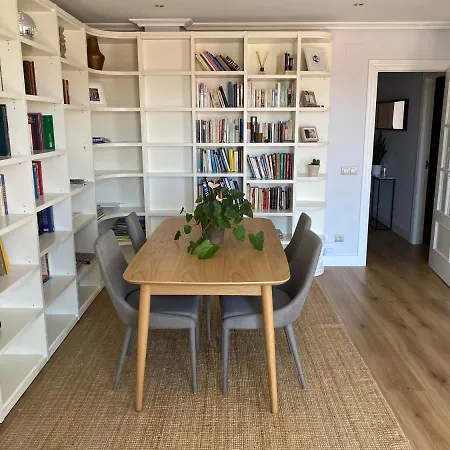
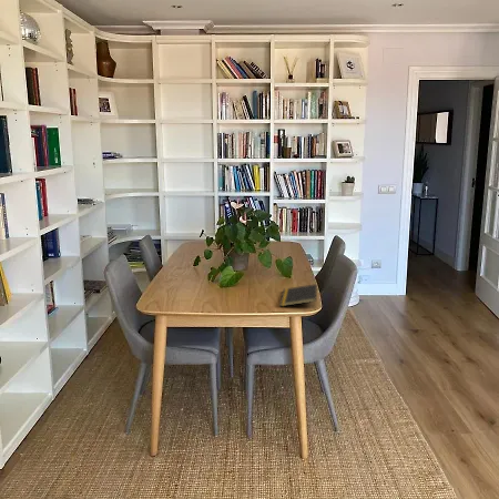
+ notepad [278,283,318,307]
